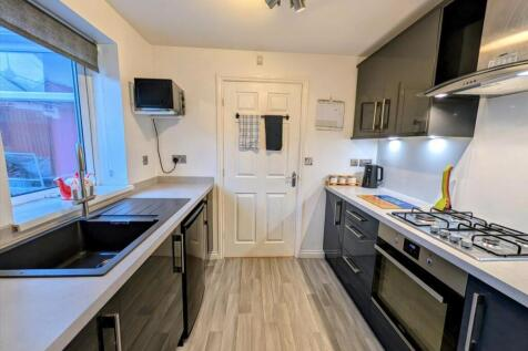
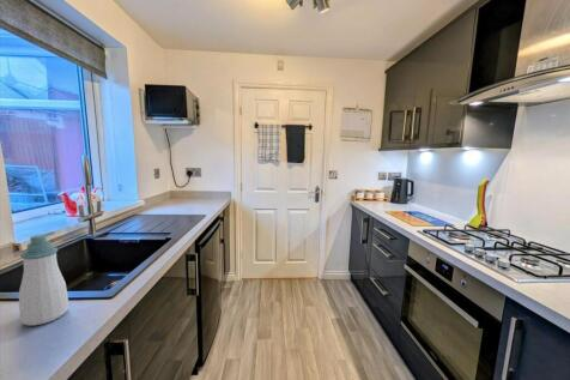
+ soap bottle [18,231,69,327]
